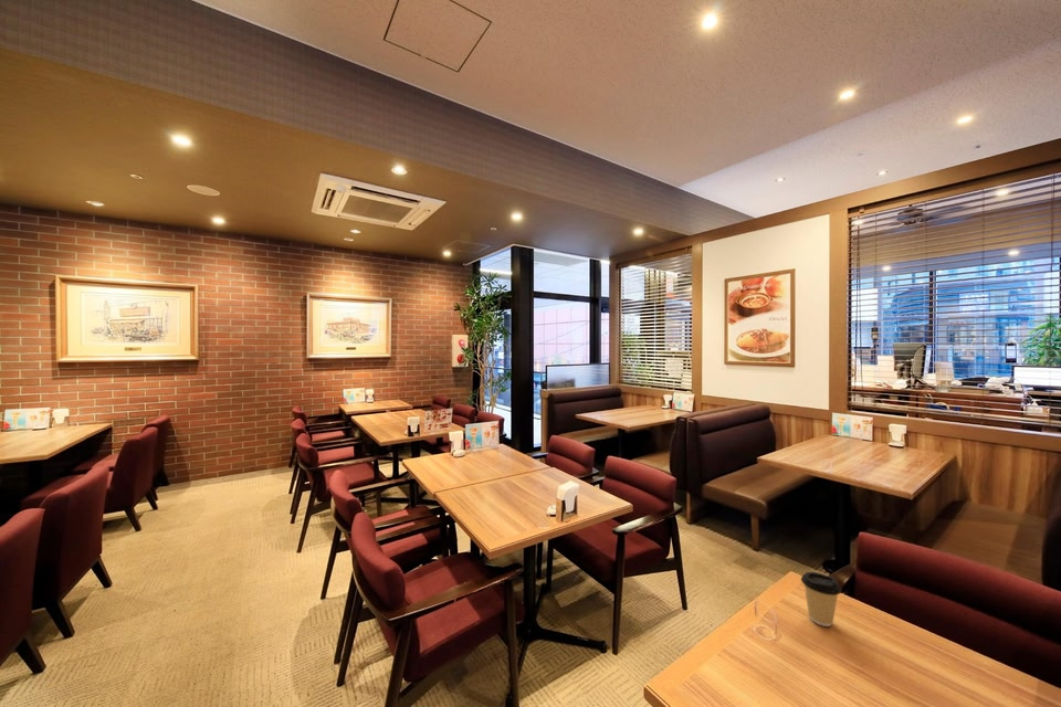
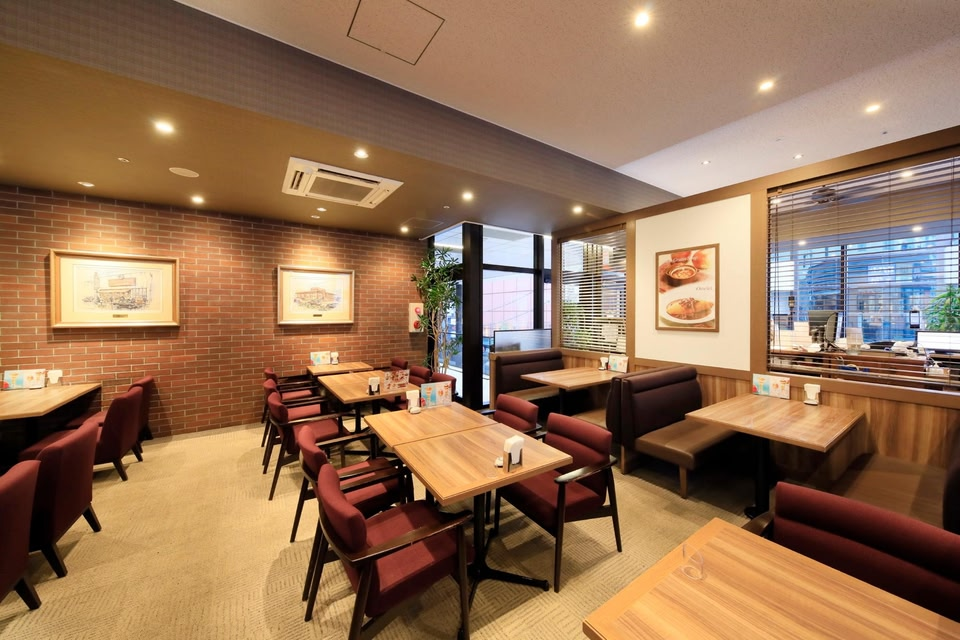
- coffee cup [800,571,842,627]
